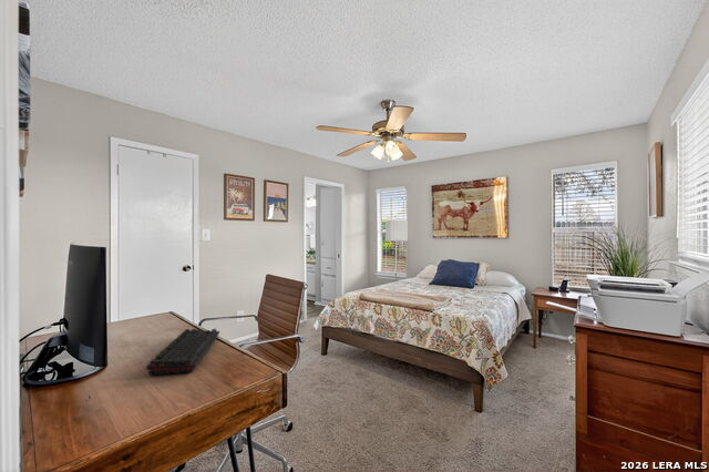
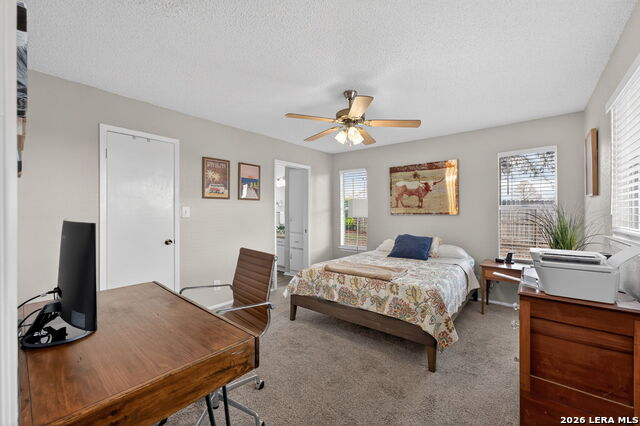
- keyboard [145,328,220,377]
